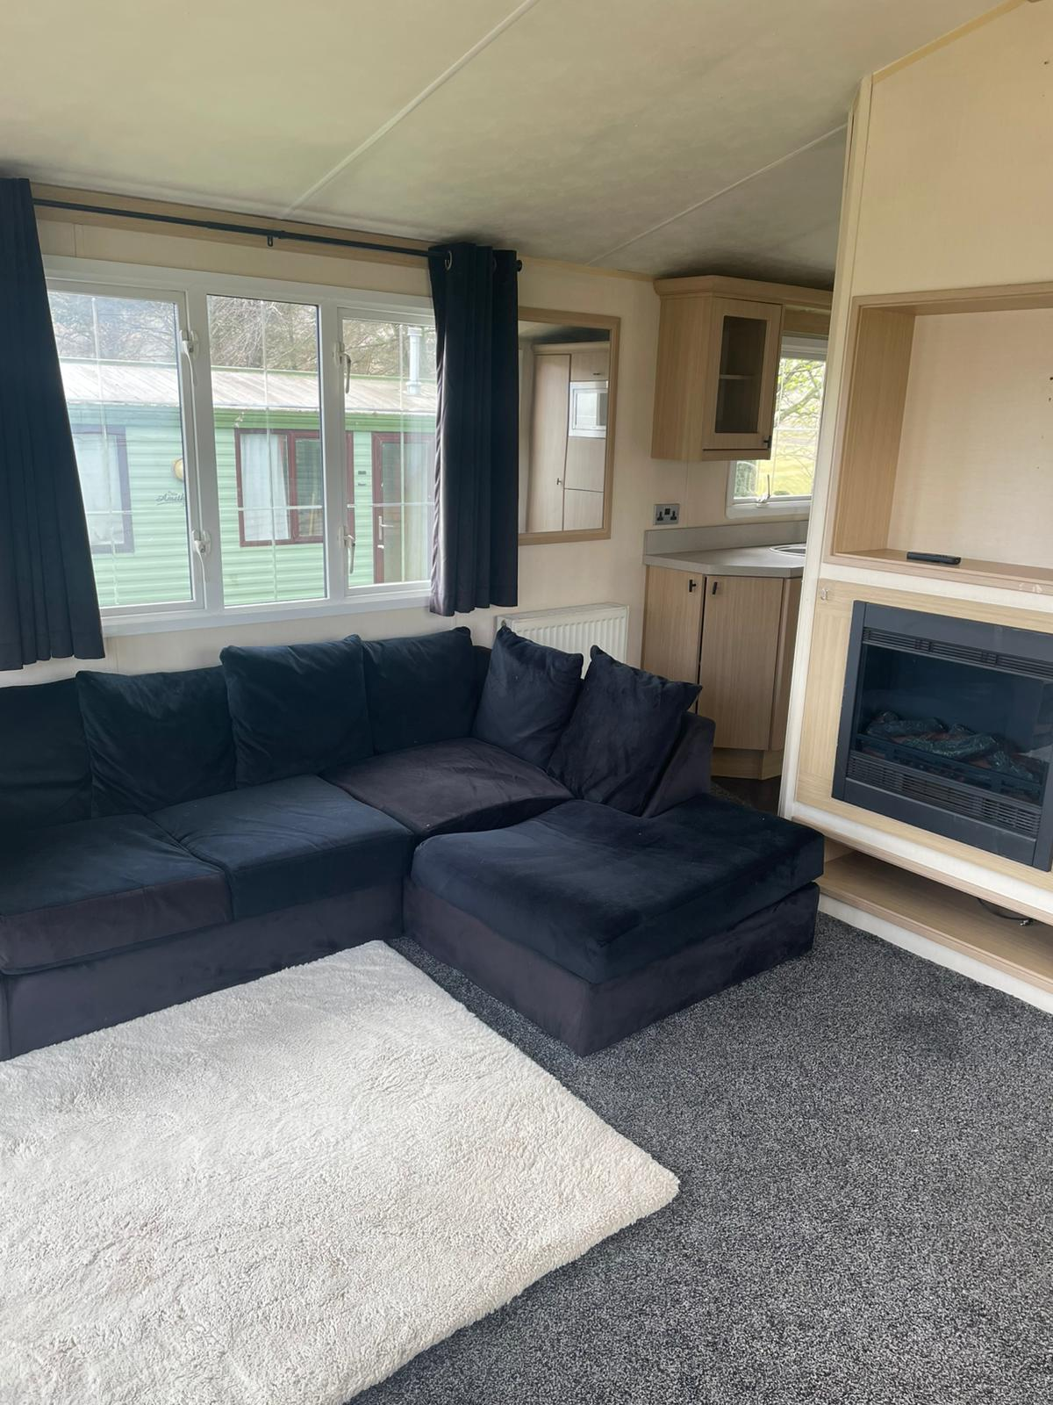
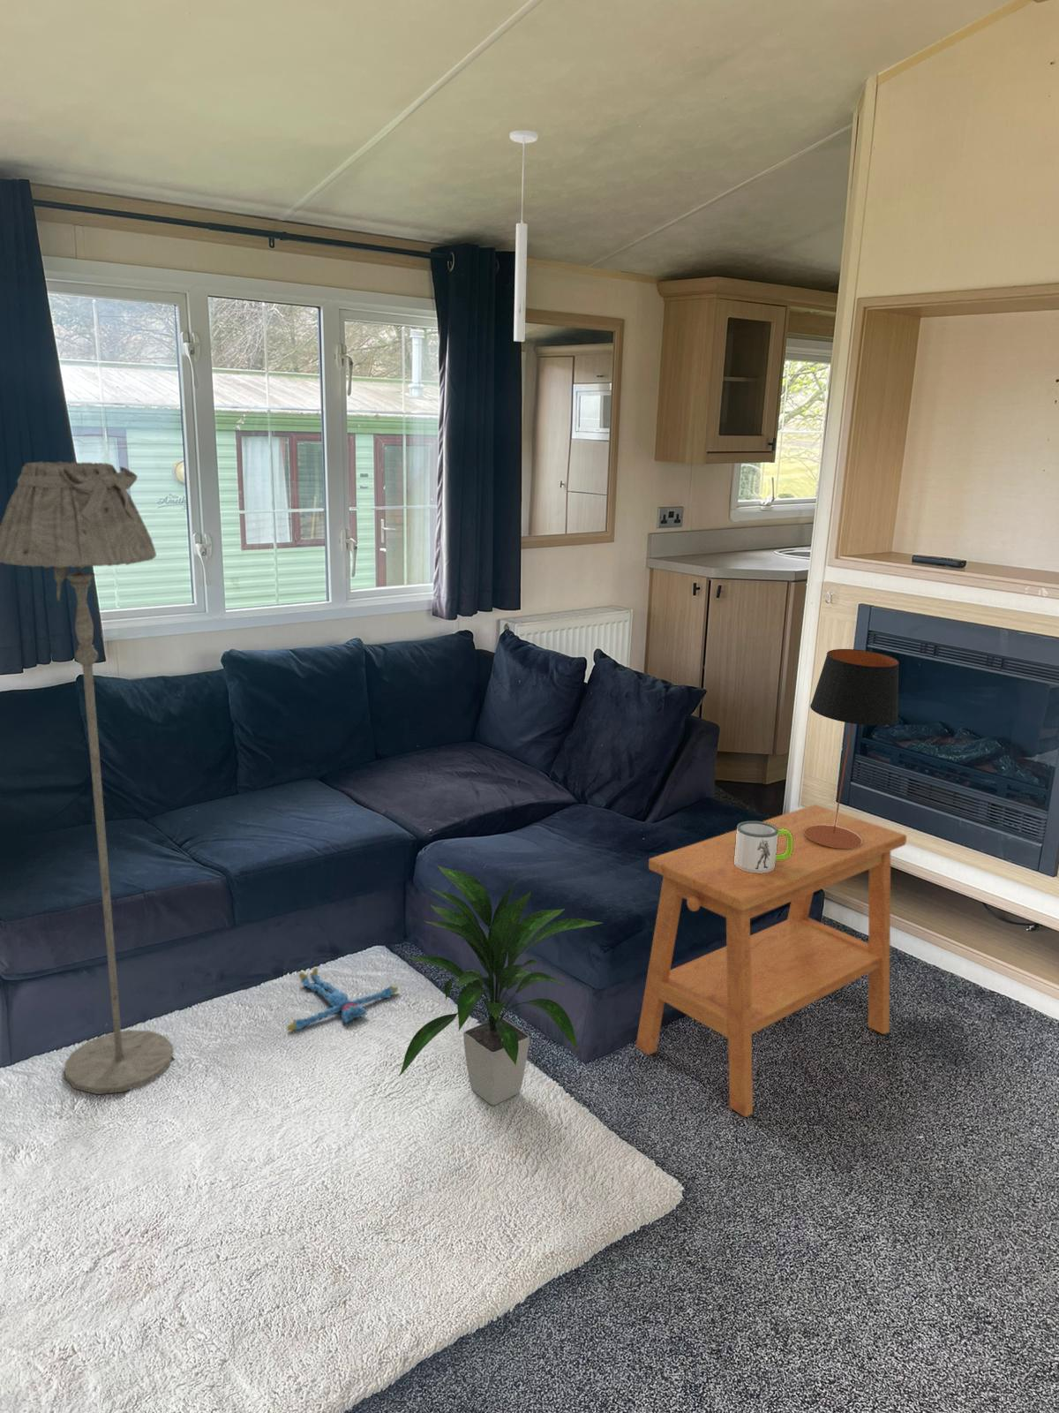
+ floor lamp [0,461,174,1095]
+ side table [634,803,908,1118]
+ plush toy [287,967,399,1031]
+ mug [734,820,792,873]
+ table lamp [804,649,900,849]
+ indoor plant [398,864,604,1107]
+ ceiling light [509,130,540,343]
